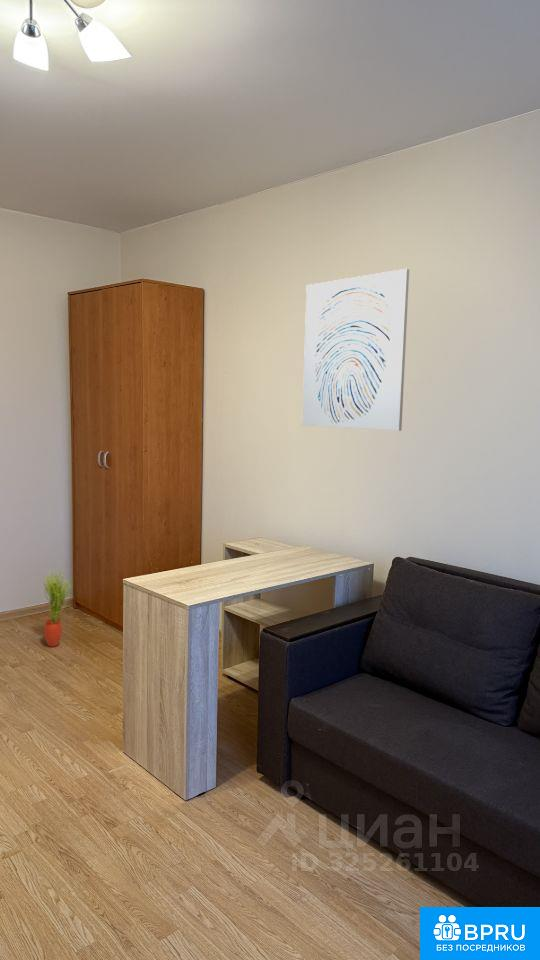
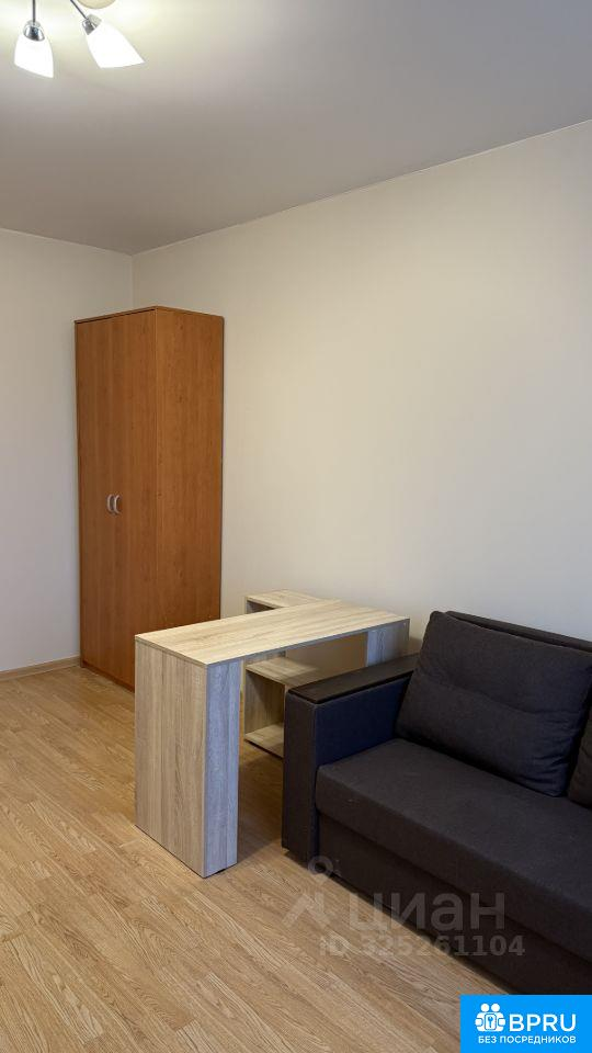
- wall art [301,268,410,432]
- potted plant [42,570,73,648]
